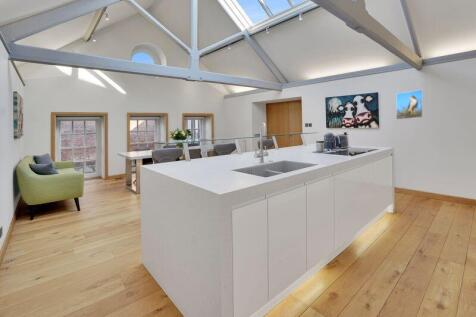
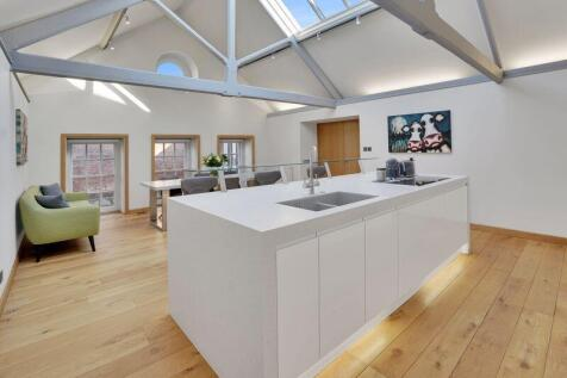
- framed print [395,89,424,121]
